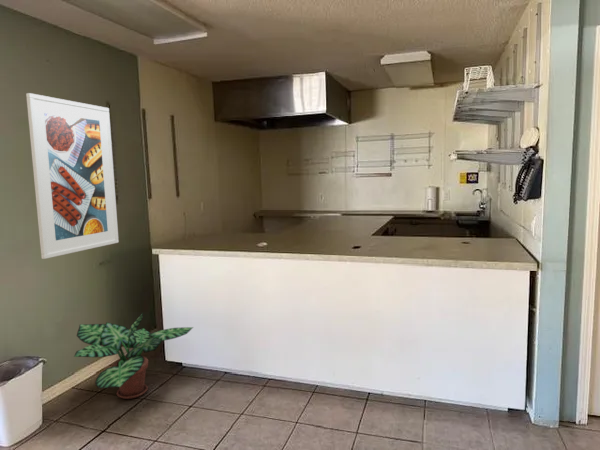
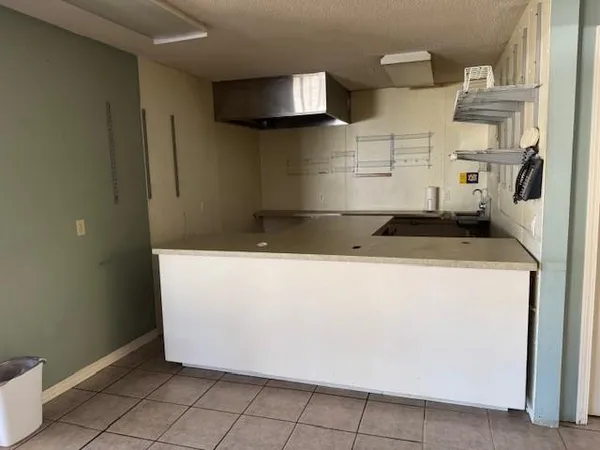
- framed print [25,92,120,260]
- potted plant [73,312,194,400]
